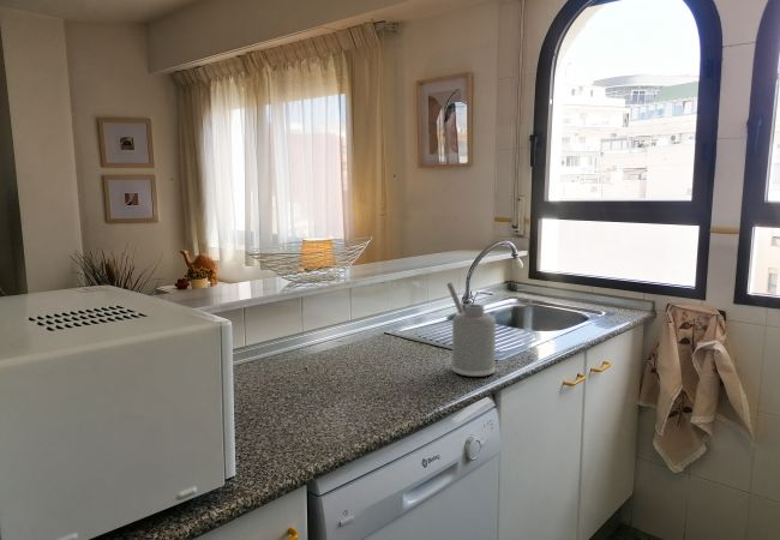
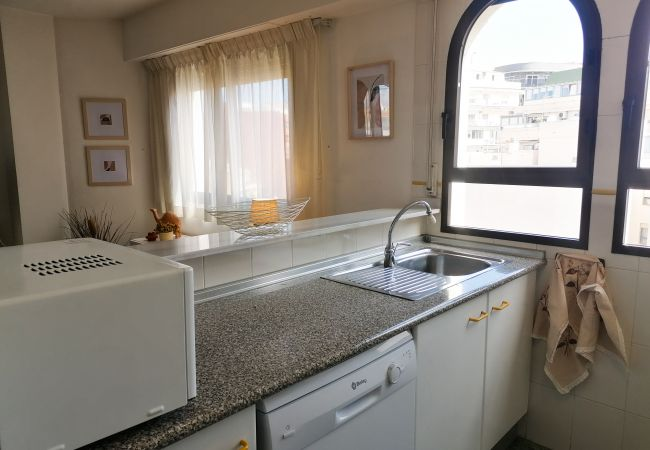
- soap dispenser [445,281,497,378]
